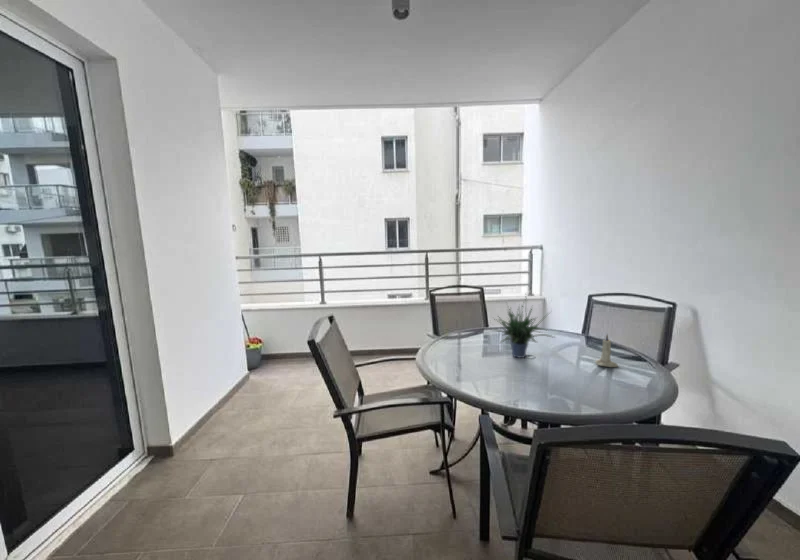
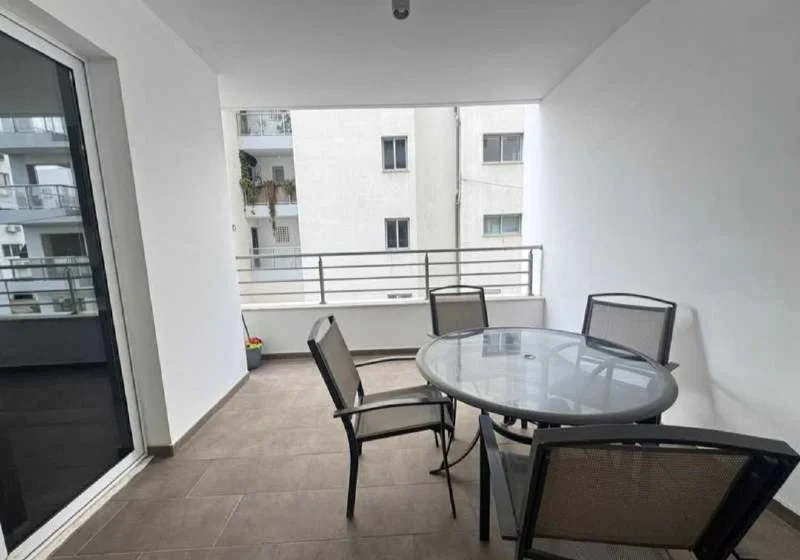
- potted plant [490,290,557,359]
- candle [594,333,619,368]
